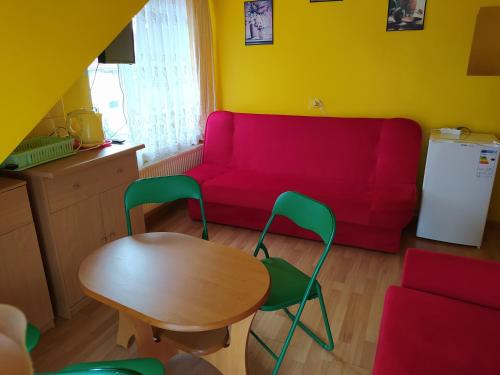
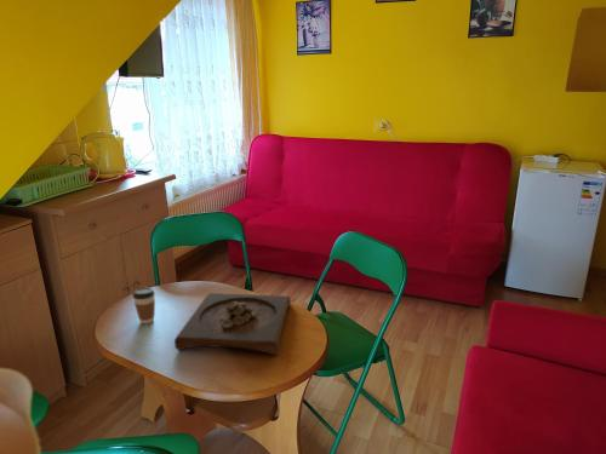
+ coffee cup [132,287,156,326]
+ wooden tray [173,292,292,356]
